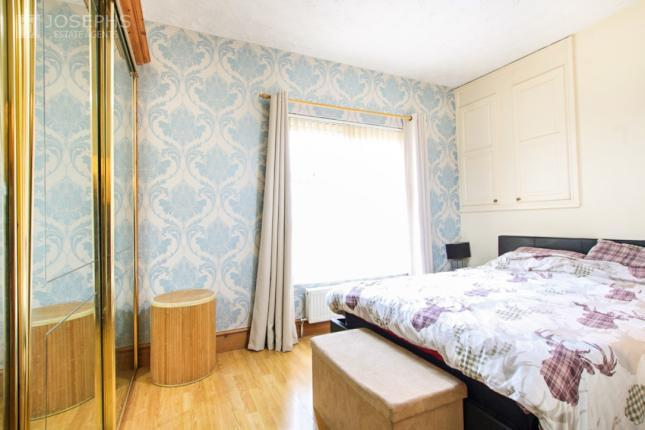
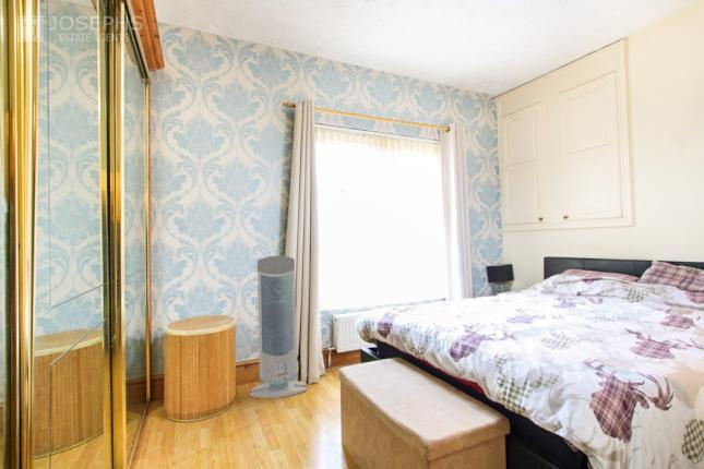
+ air purifier [249,255,308,399]
